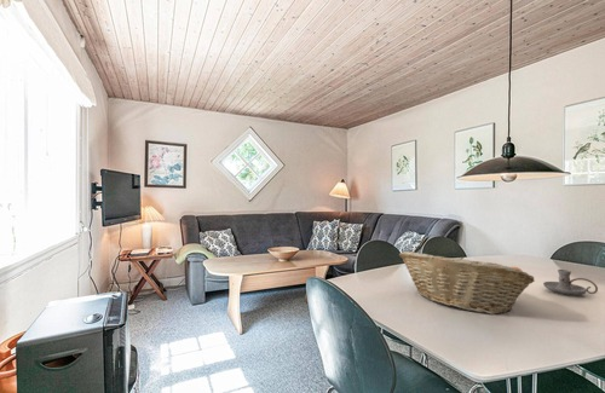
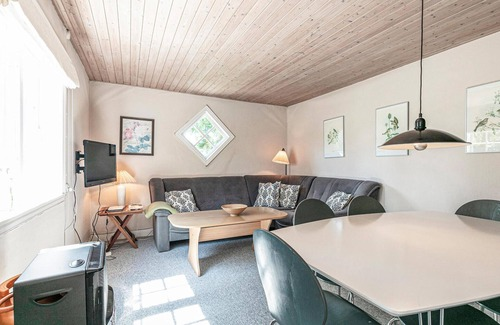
- fruit basket [398,250,536,316]
- candle holder [542,268,599,296]
